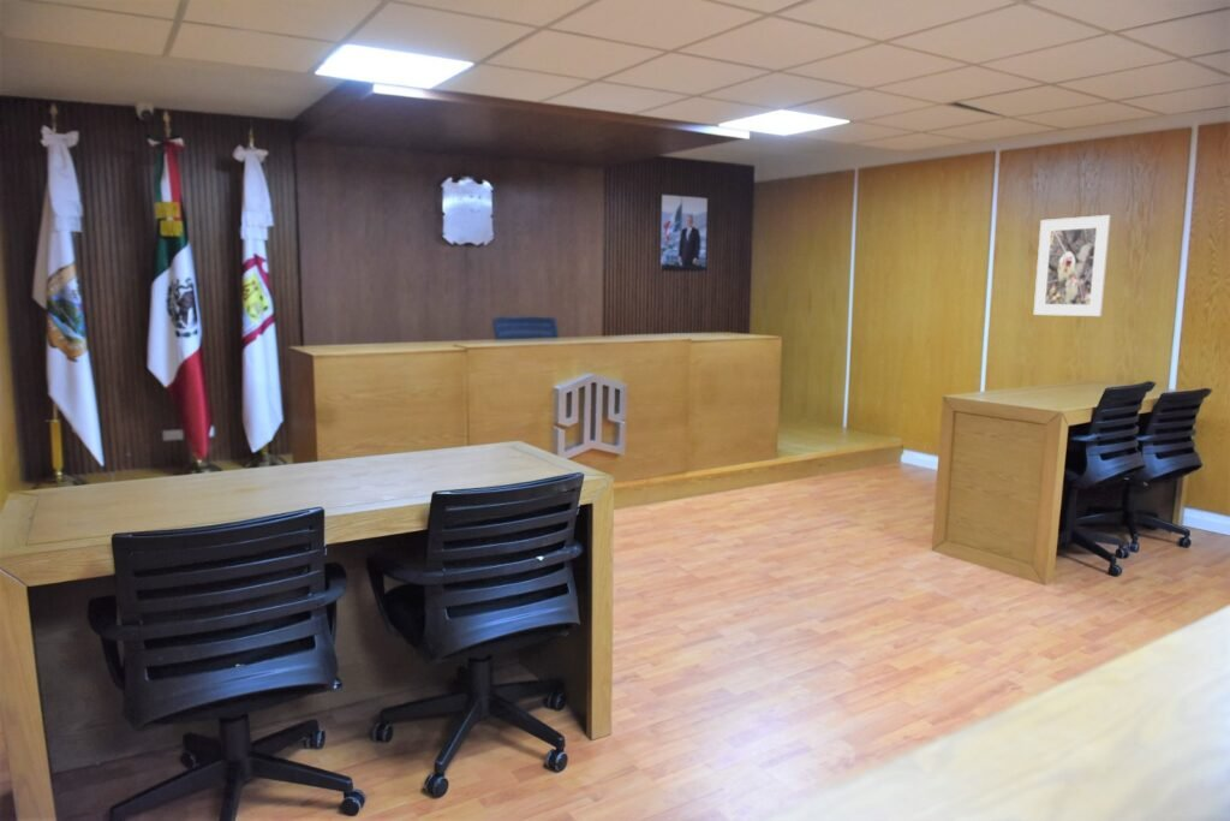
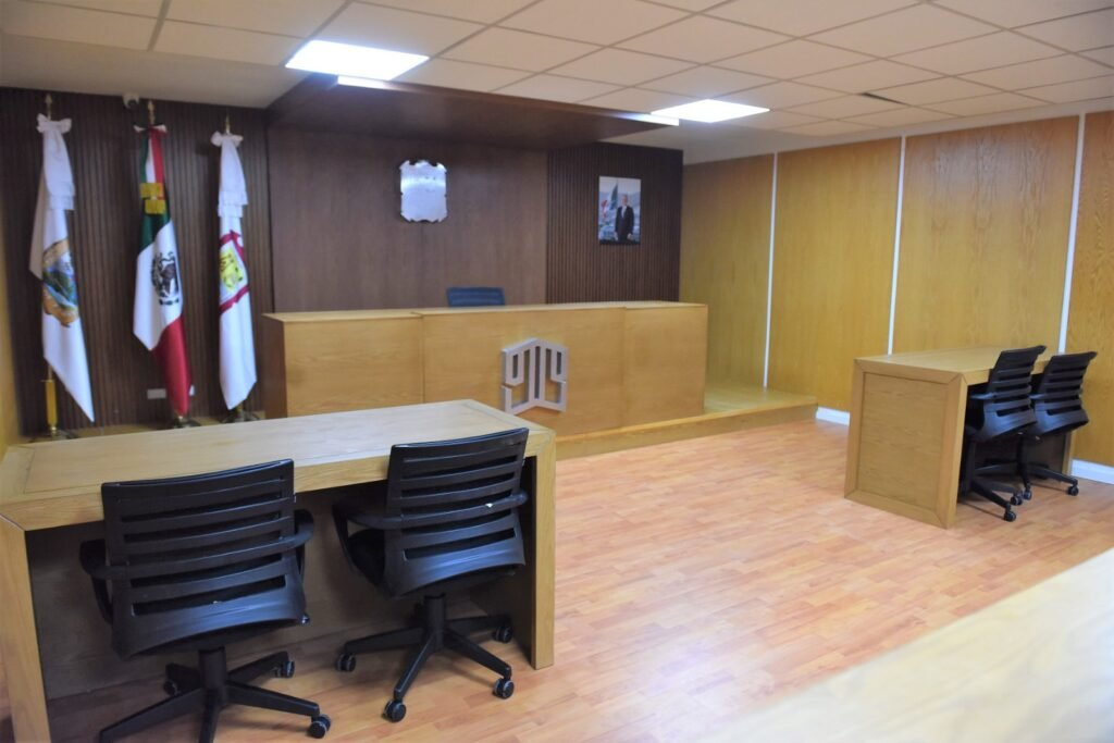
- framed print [1032,214,1112,317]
